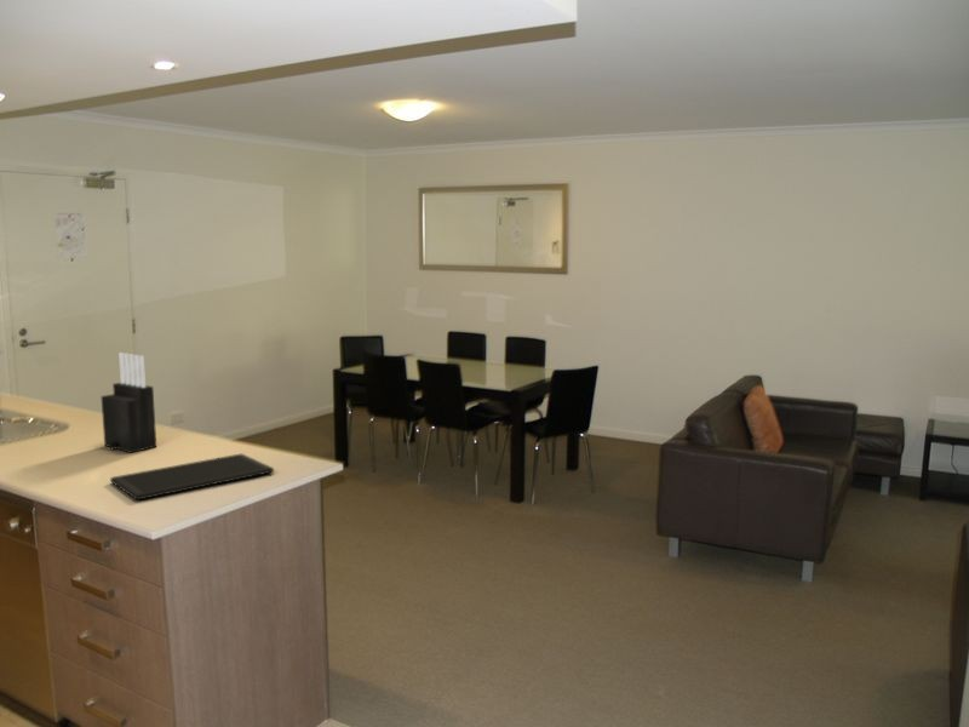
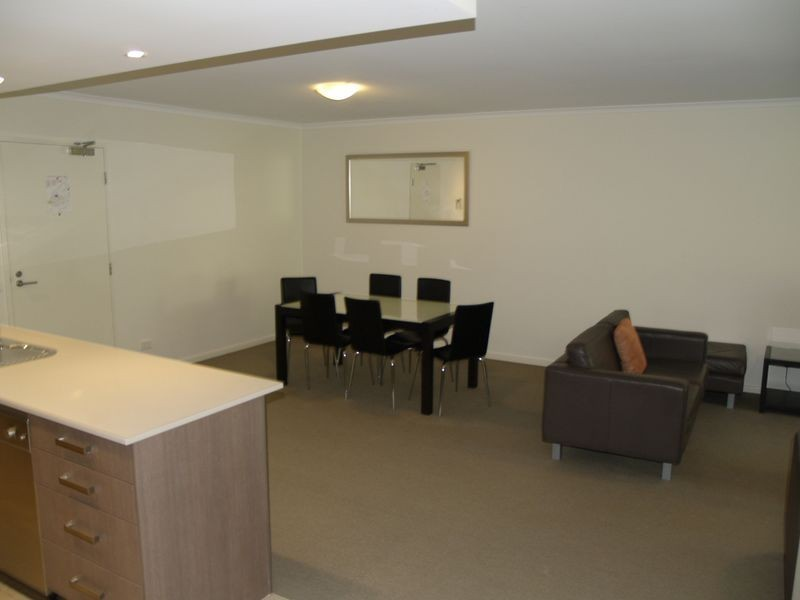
- cutting board [109,452,275,502]
- knife block [101,351,157,454]
